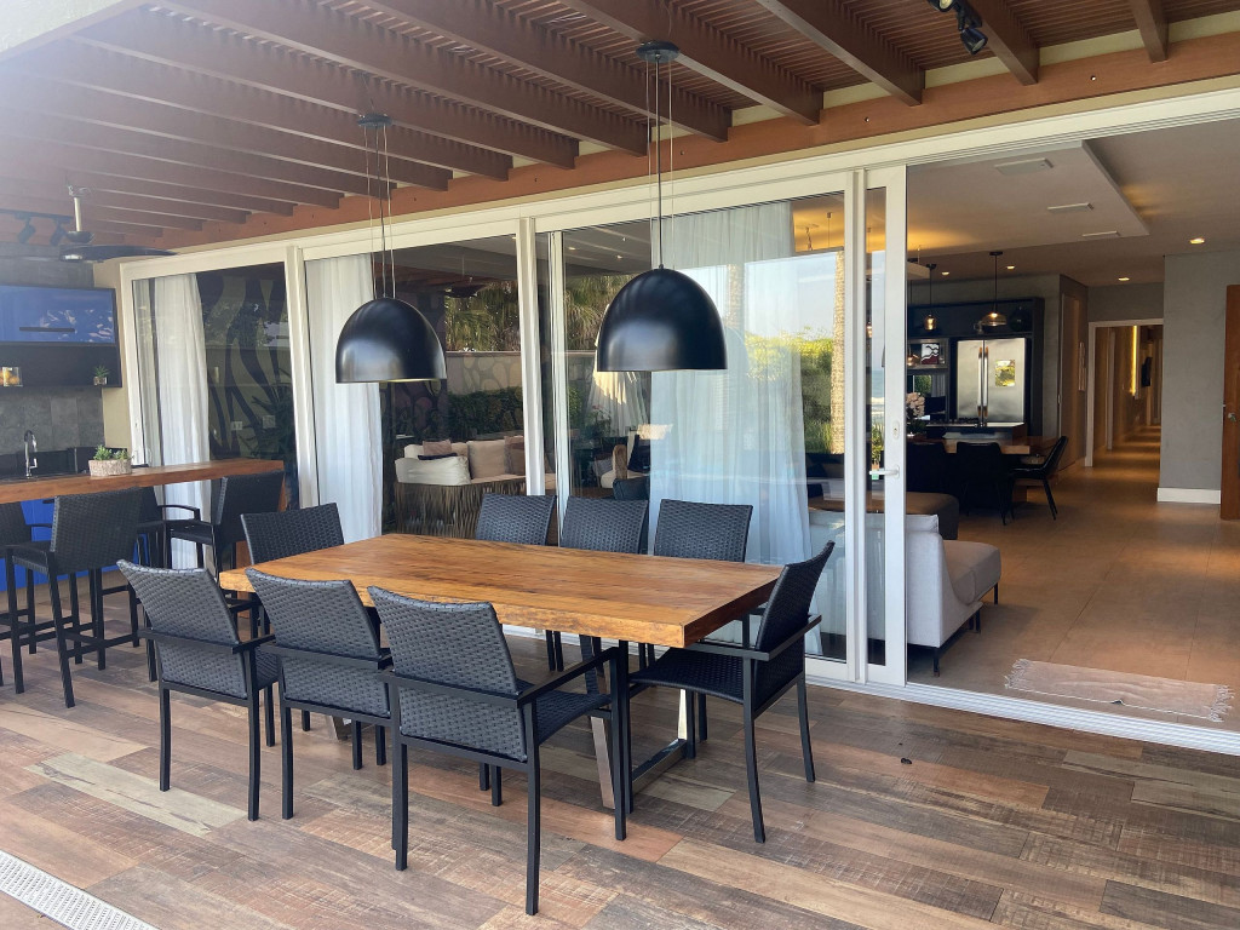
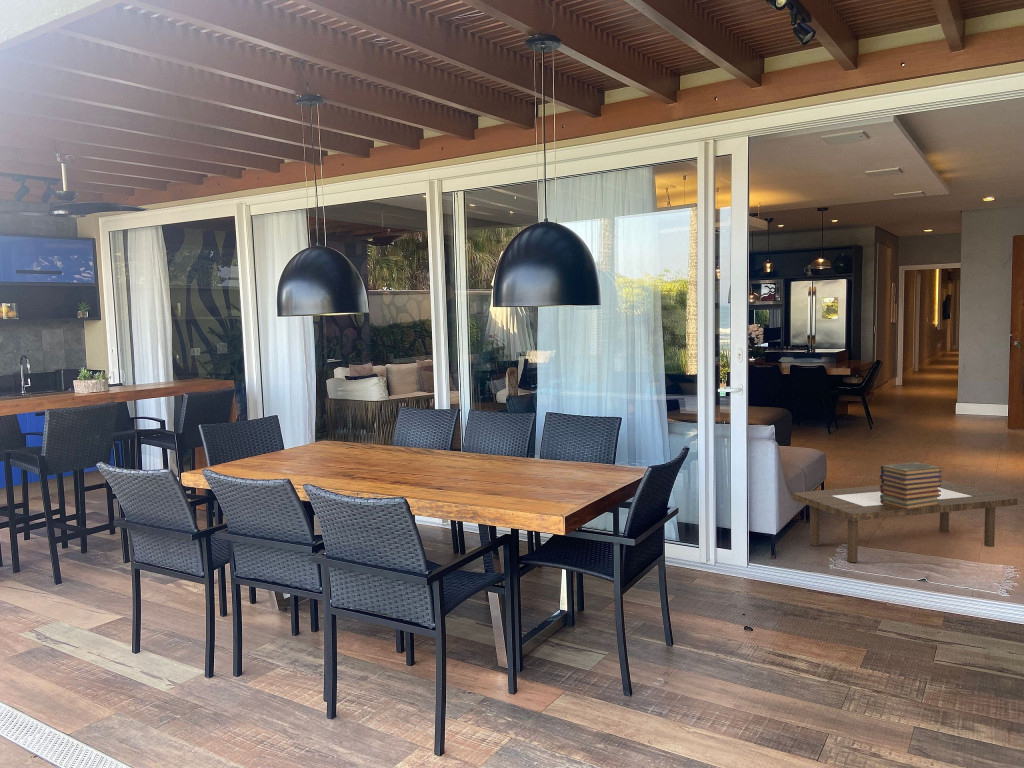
+ coffee table [792,479,1019,563]
+ book stack [879,461,943,510]
